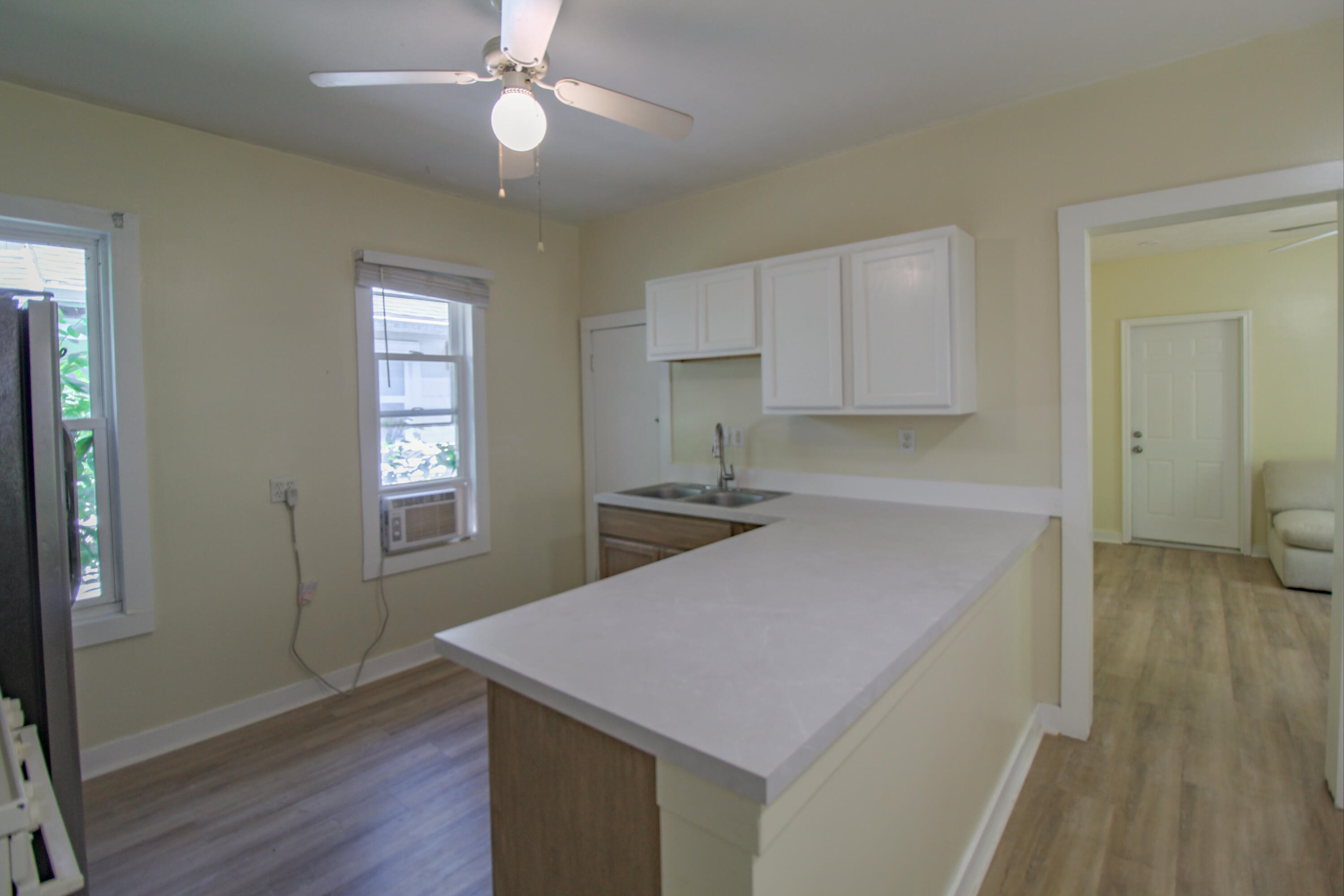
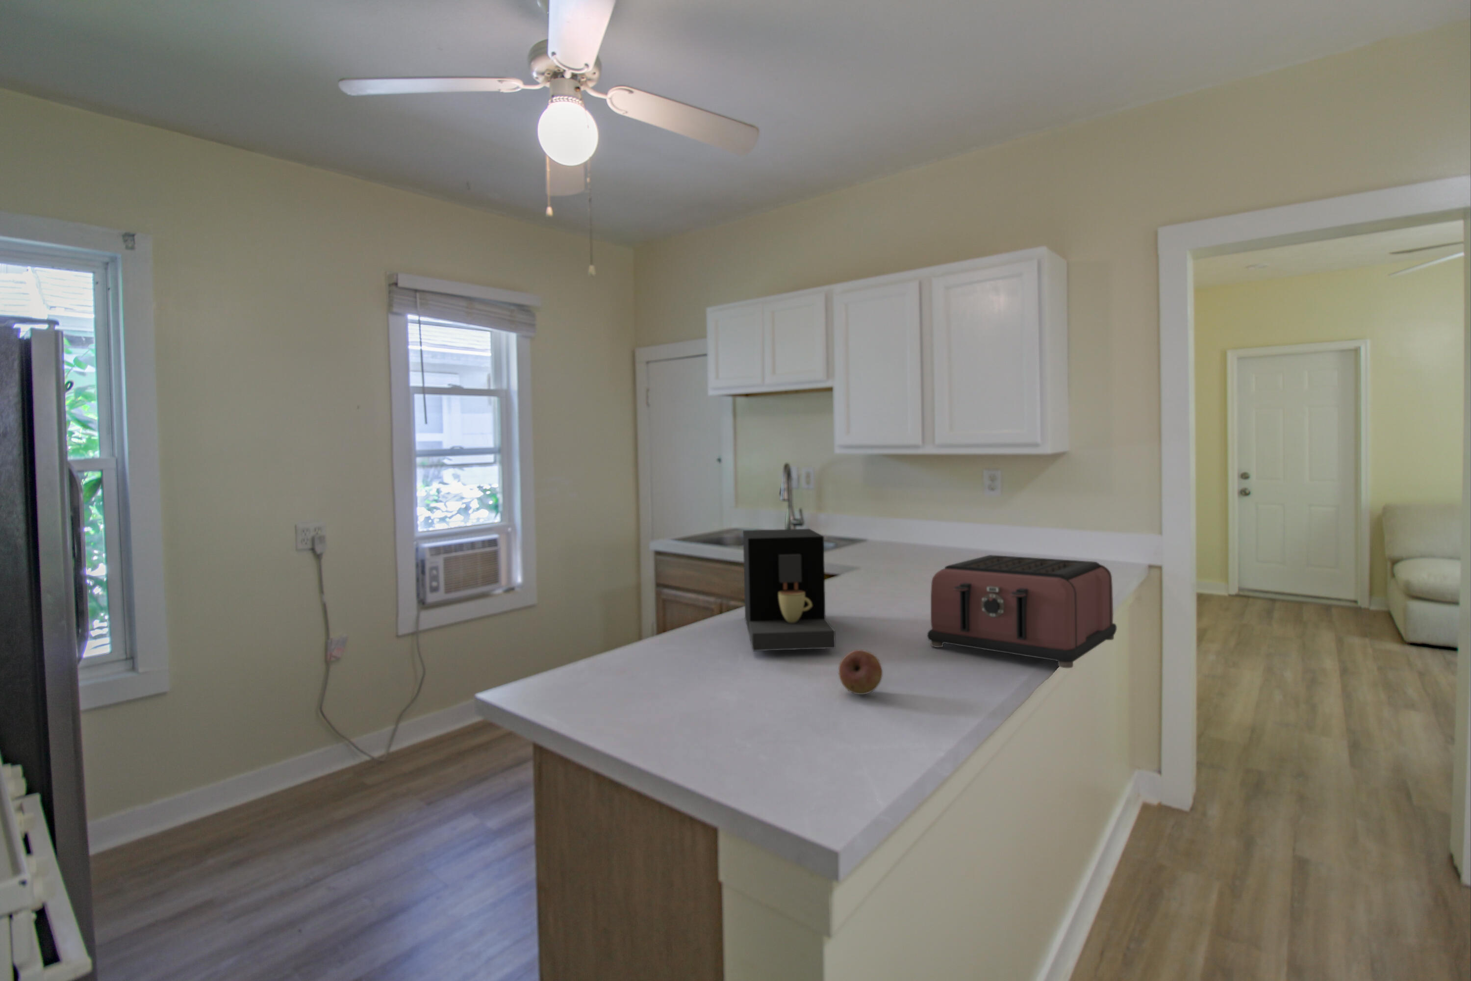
+ coffee maker [742,528,836,651]
+ toaster [927,554,1117,669]
+ fruit [838,649,883,695]
